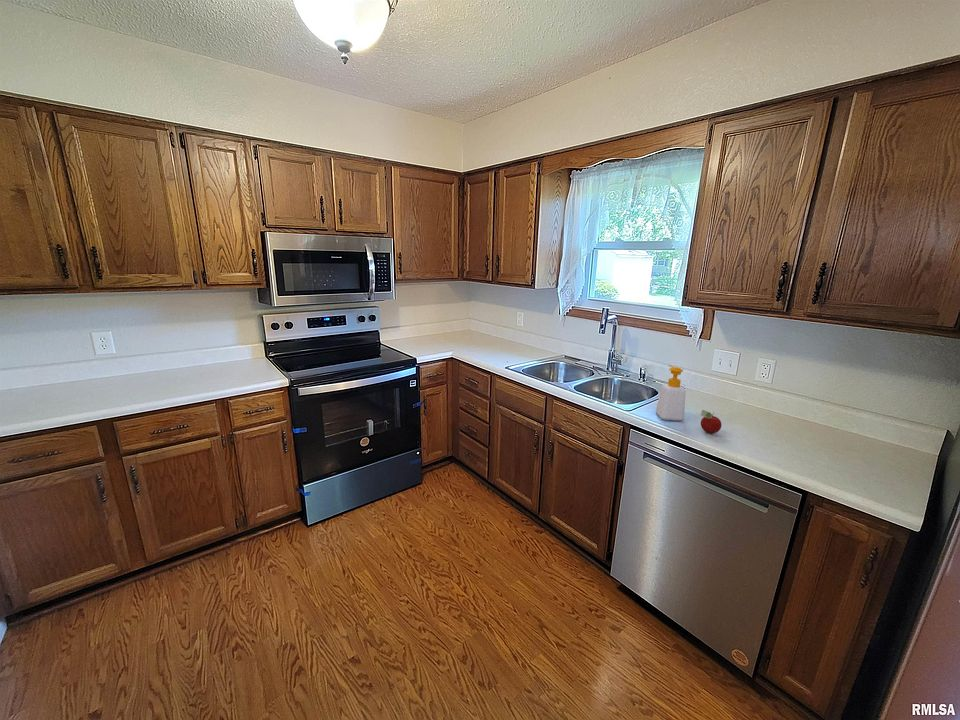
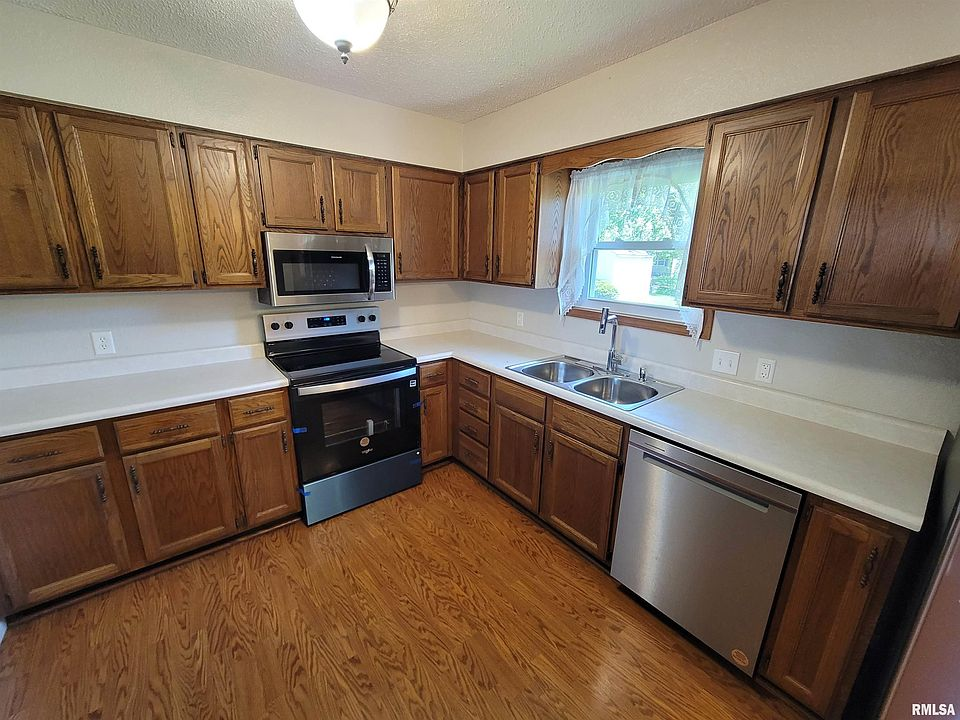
- fruit [700,409,723,434]
- soap bottle [655,364,686,422]
